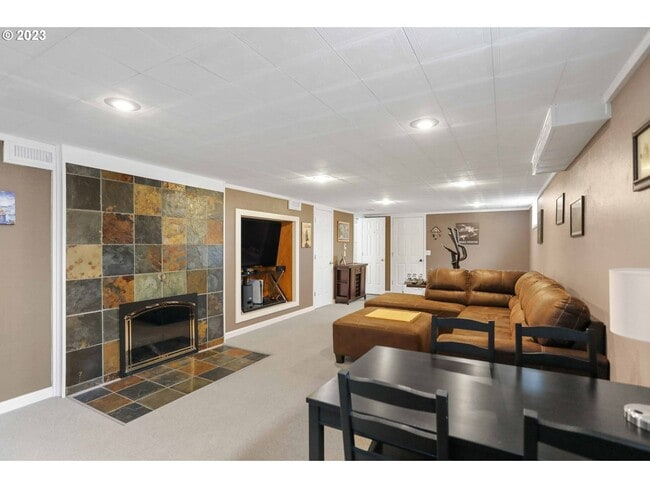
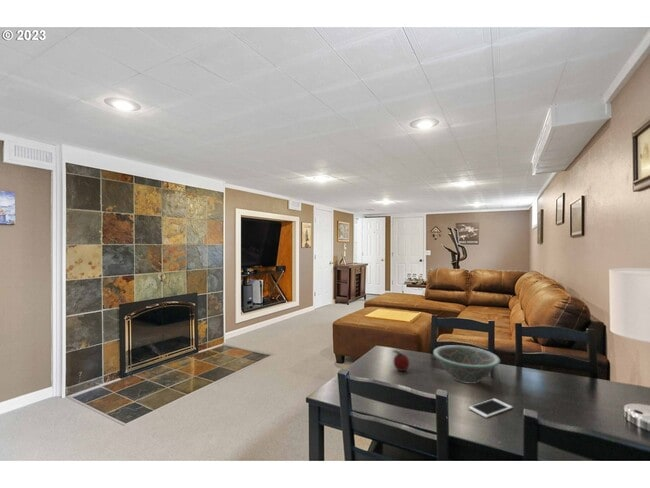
+ decorative bowl [432,344,501,385]
+ fruit [391,349,410,372]
+ cell phone [468,397,513,419]
